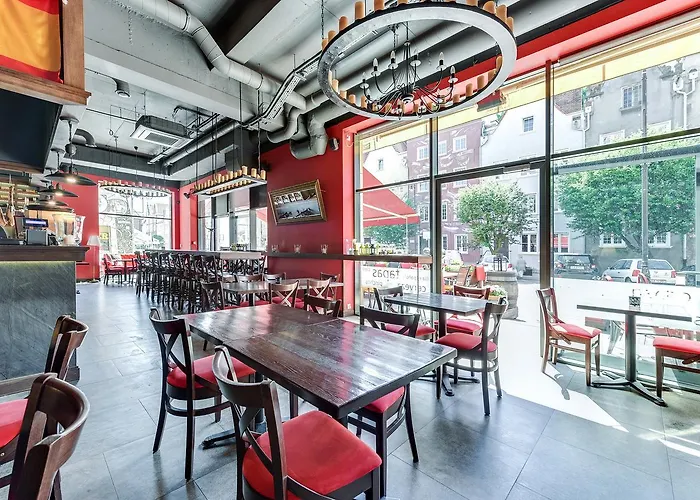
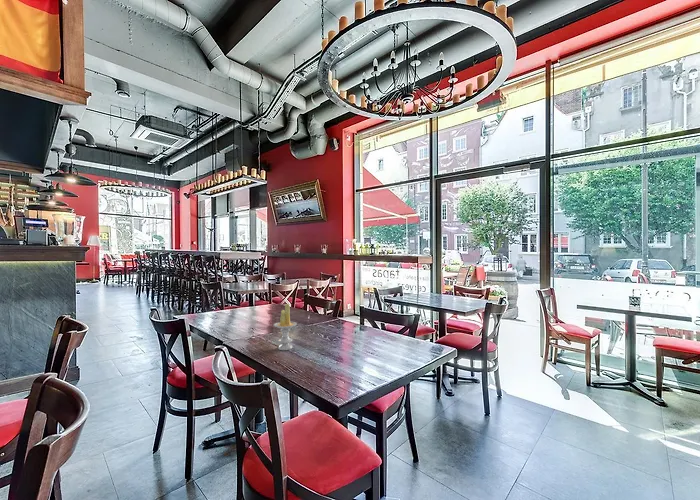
+ candle [273,303,298,351]
